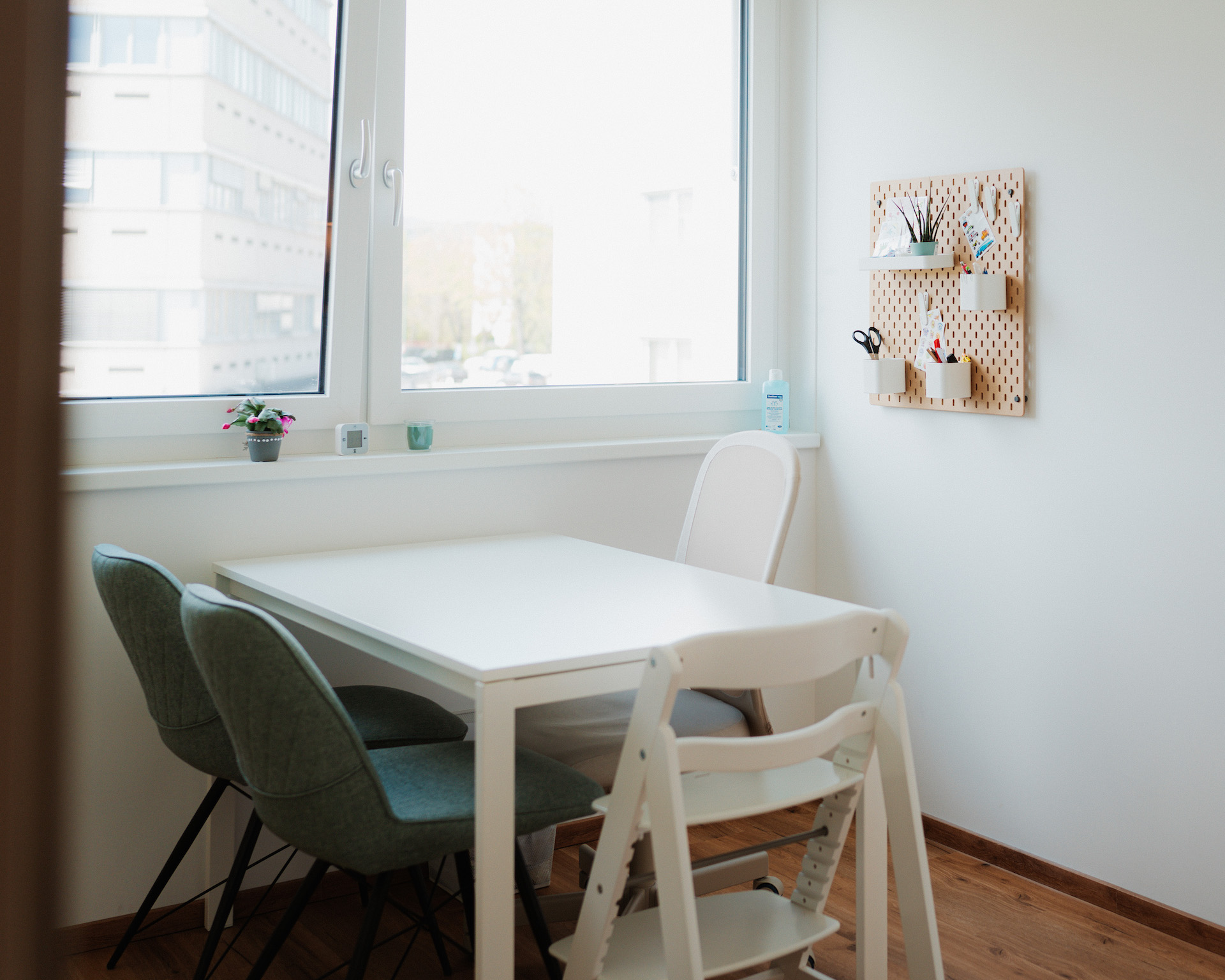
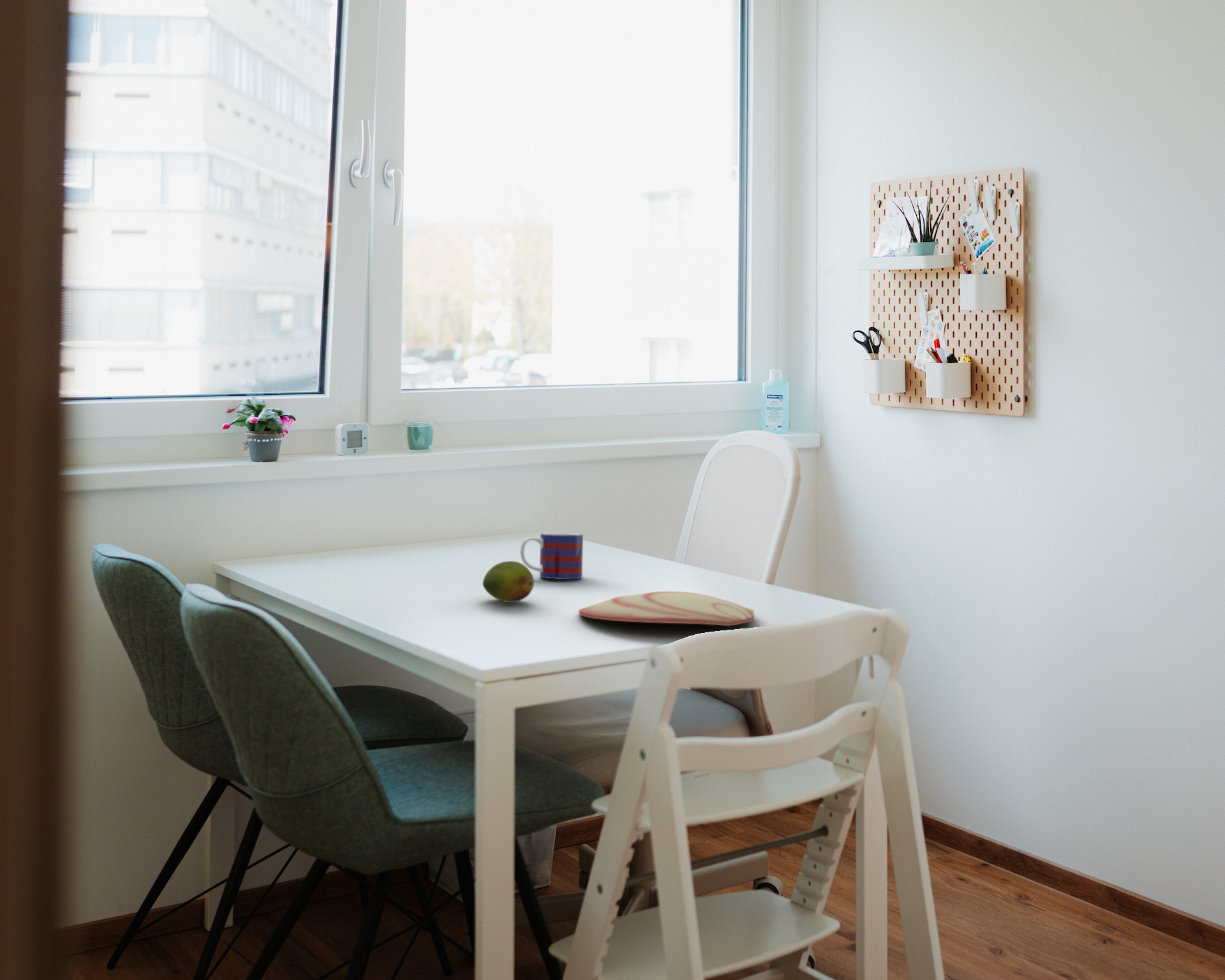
+ plate [578,591,755,627]
+ mug [519,532,584,580]
+ fruit [482,560,535,603]
